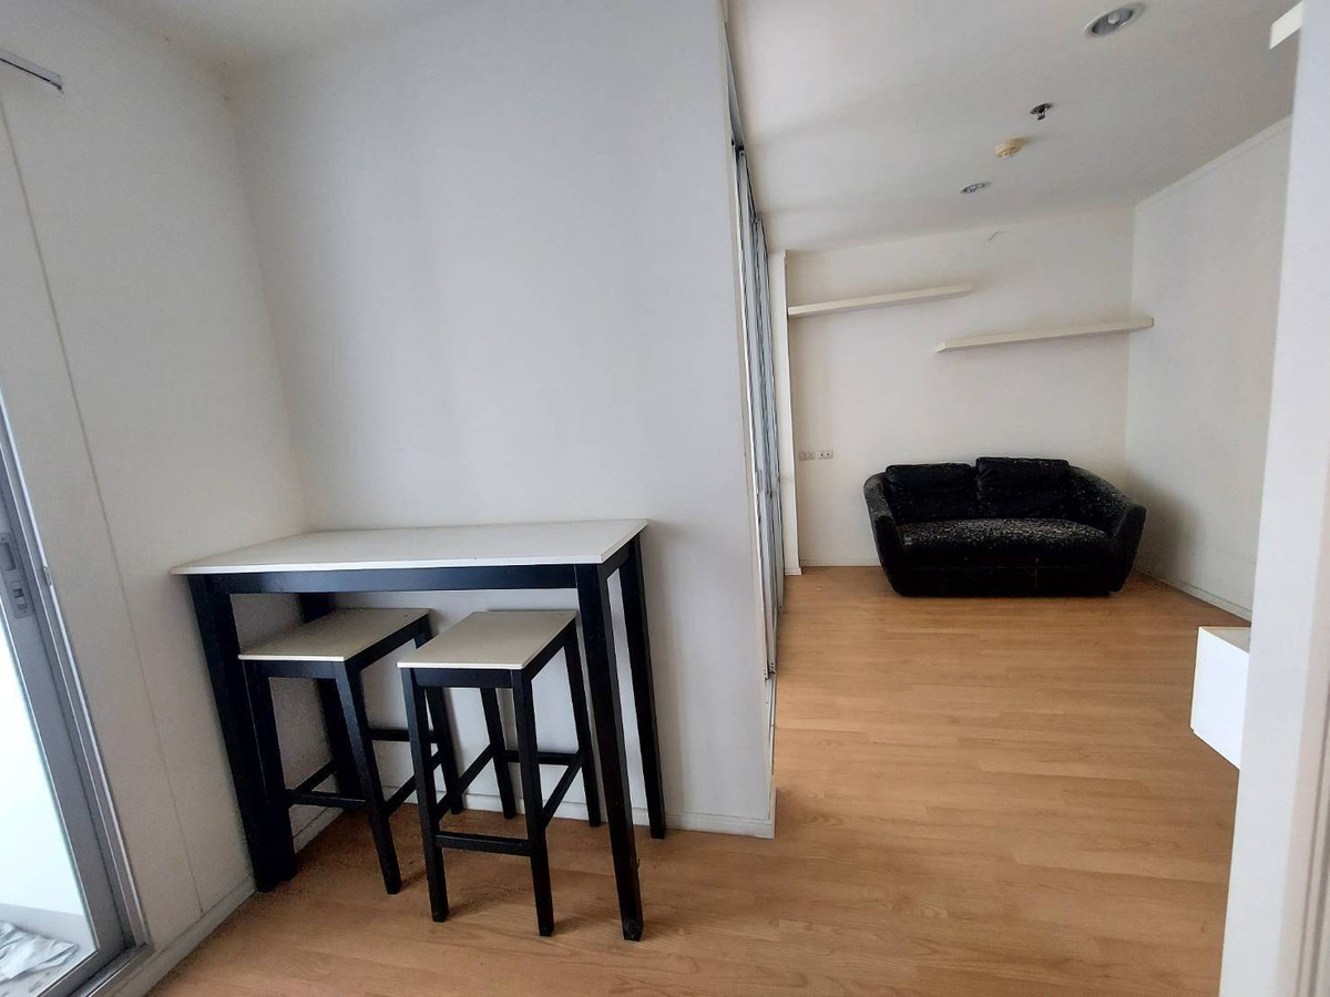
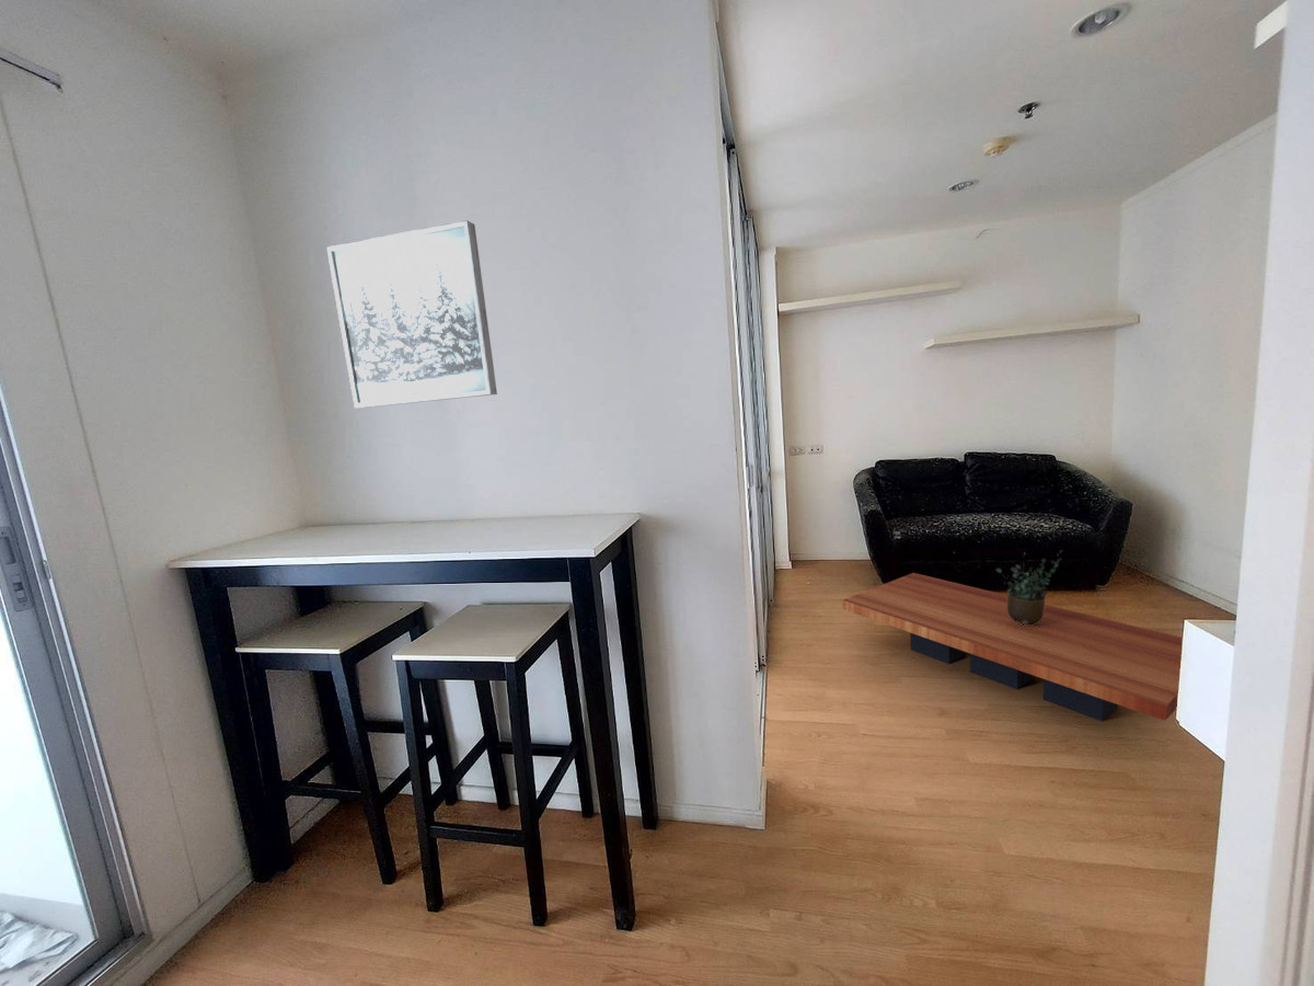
+ potted plant [995,549,1063,626]
+ wall art [325,219,498,409]
+ coffee table [841,572,1183,722]
